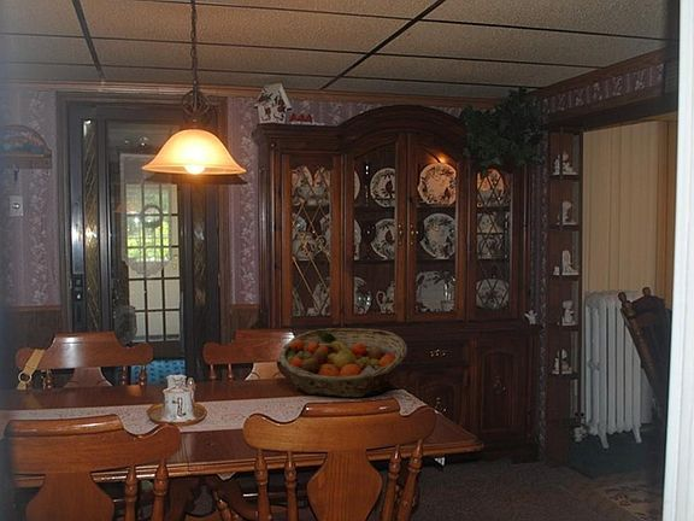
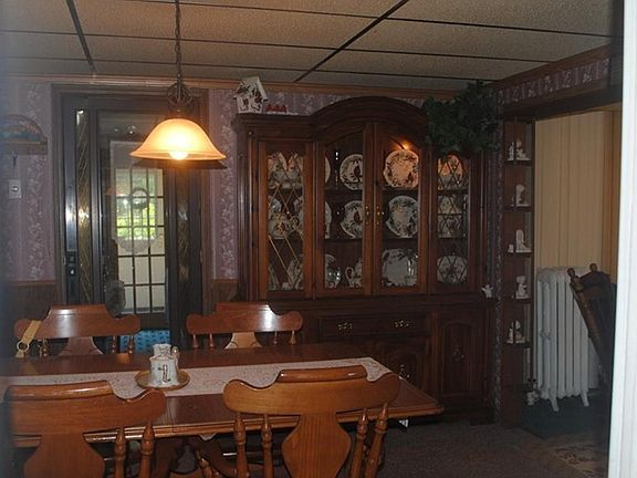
- fruit basket [277,327,408,398]
